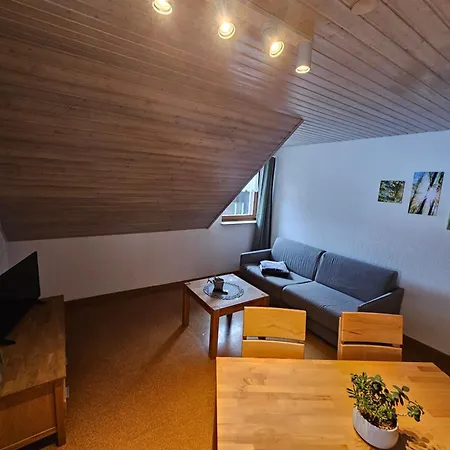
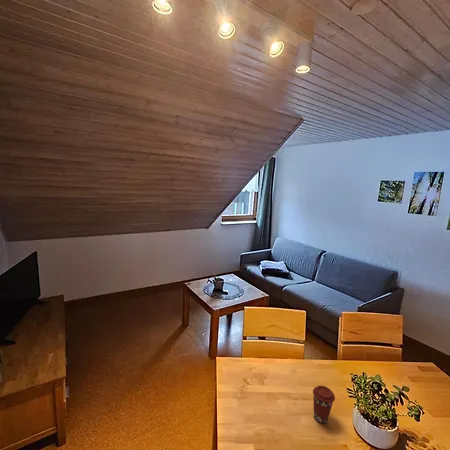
+ coffee cup [312,385,336,424]
